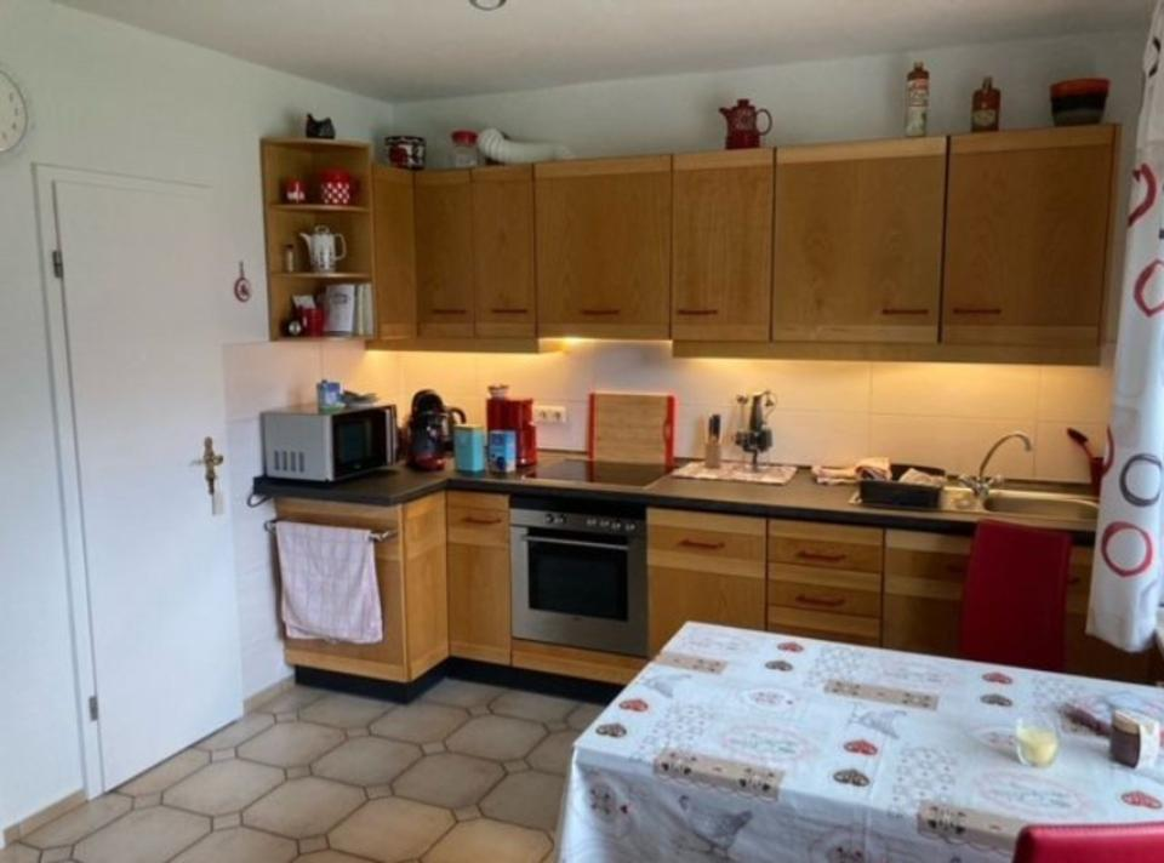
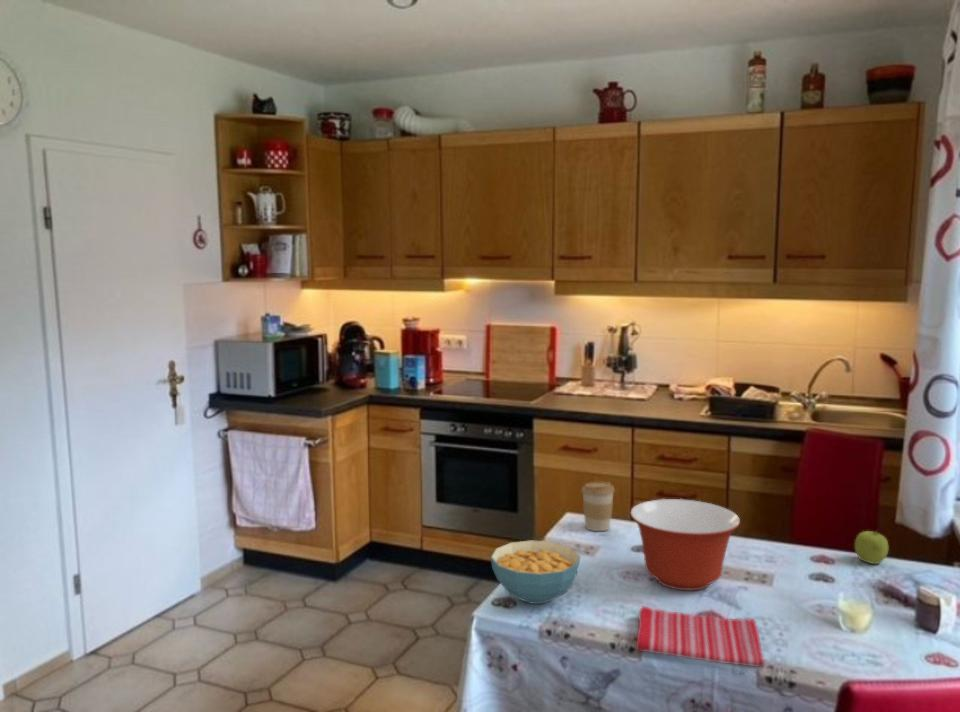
+ dish towel [635,605,765,668]
+ mixing bowl [629,498,741,591]
+ coffee cup [580,481,616,532]
+ cereal bowl [490,539,581,605]
+ fruit [854,529,889,565]
